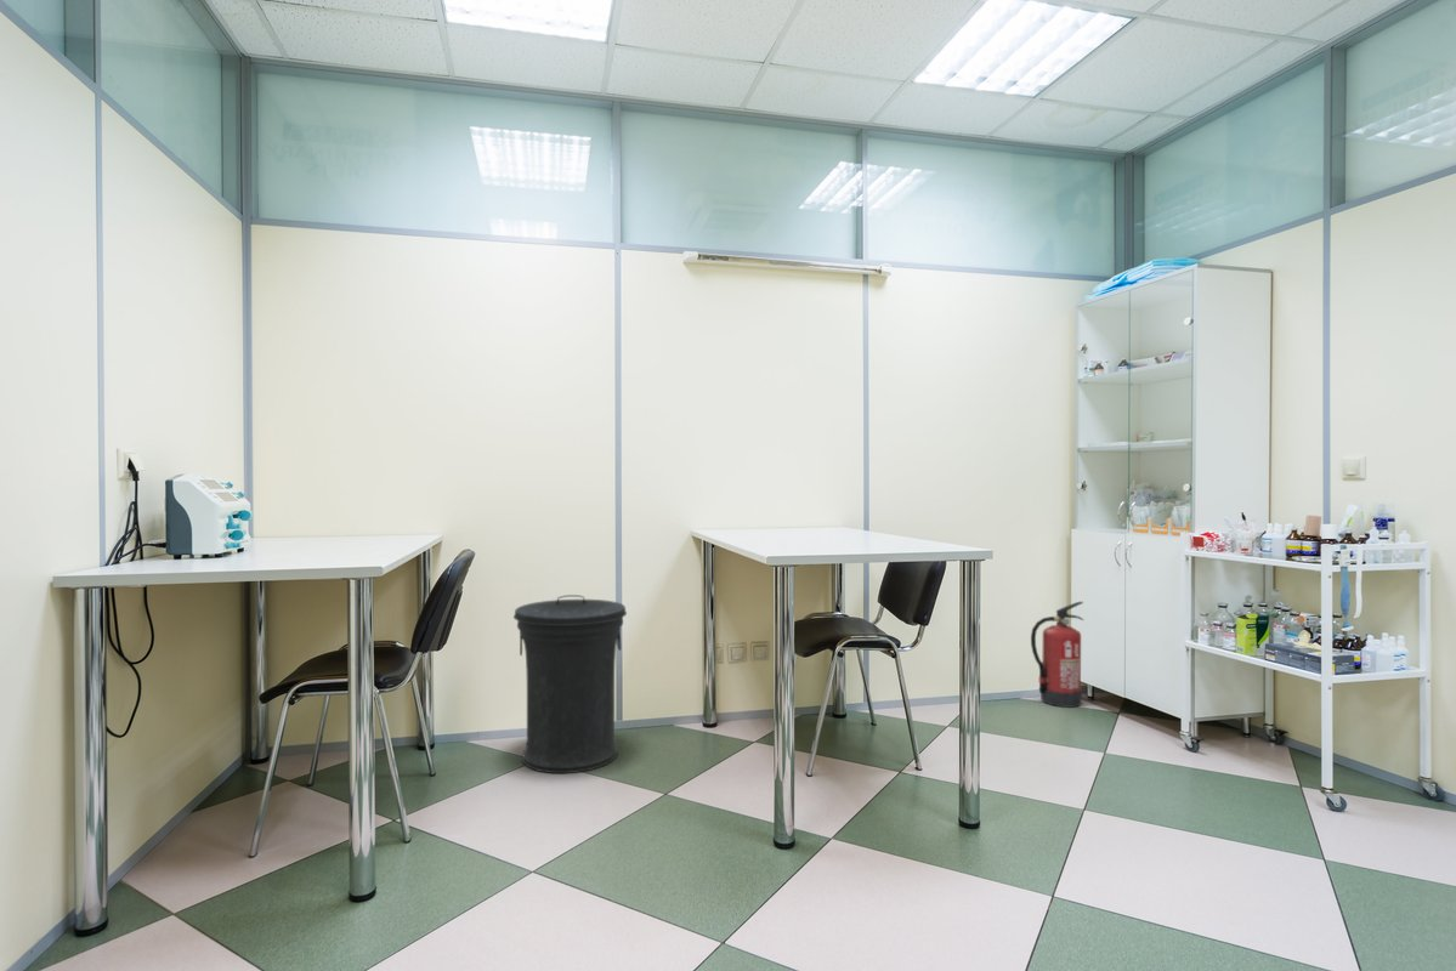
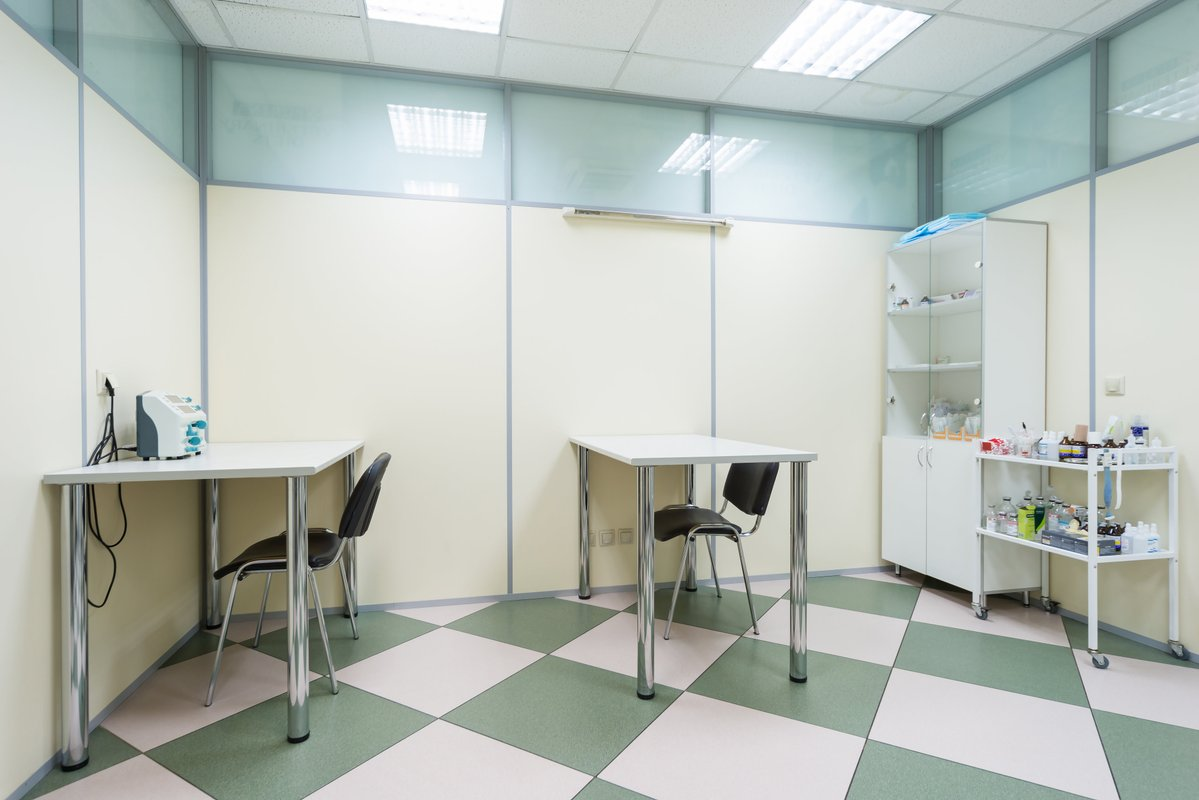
- fire extinguisher [1030,601,1084,709]
- trash can [512,594,628,774]
